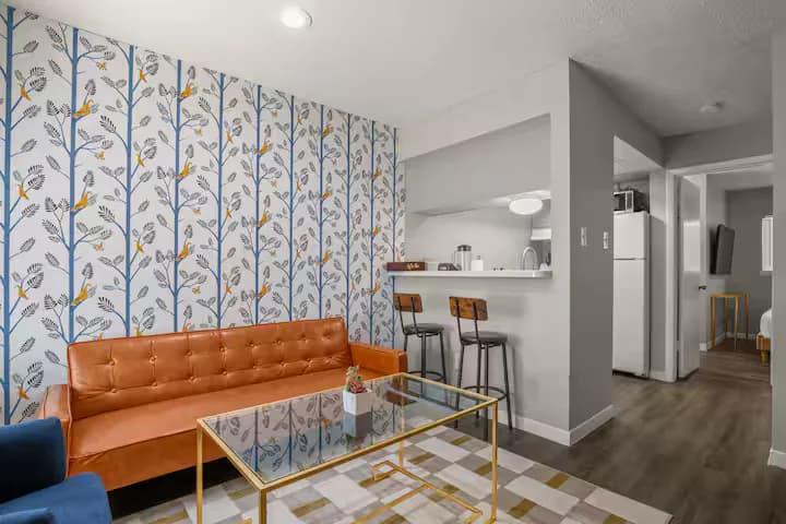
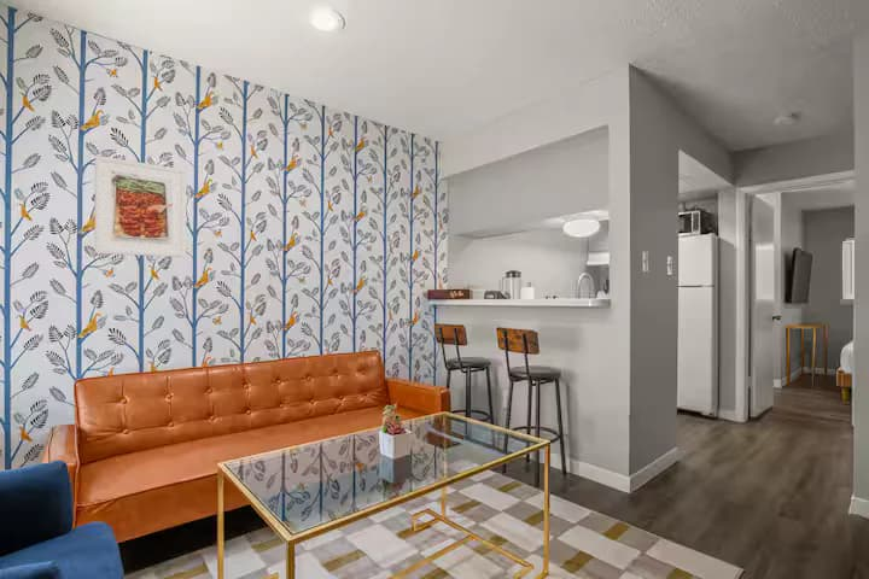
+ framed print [94,154,187,258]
